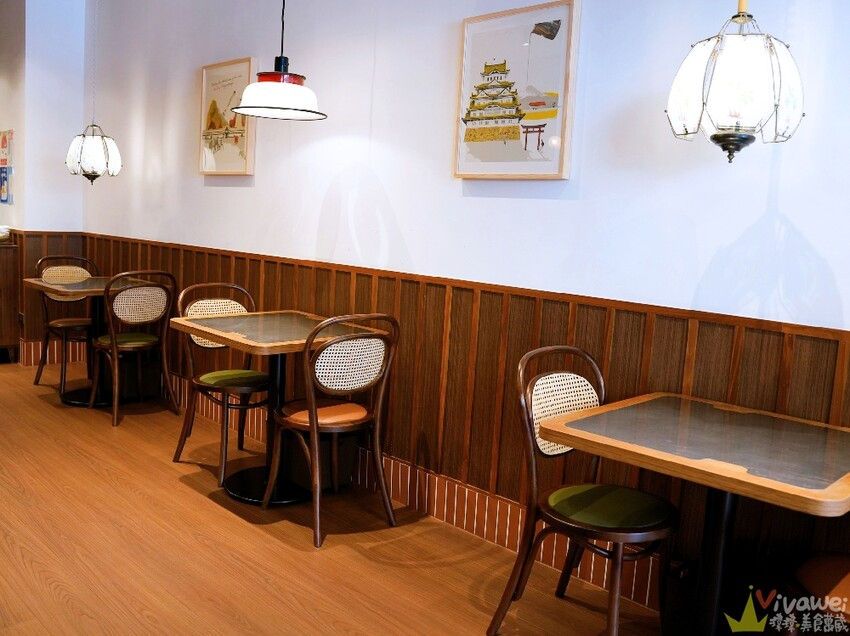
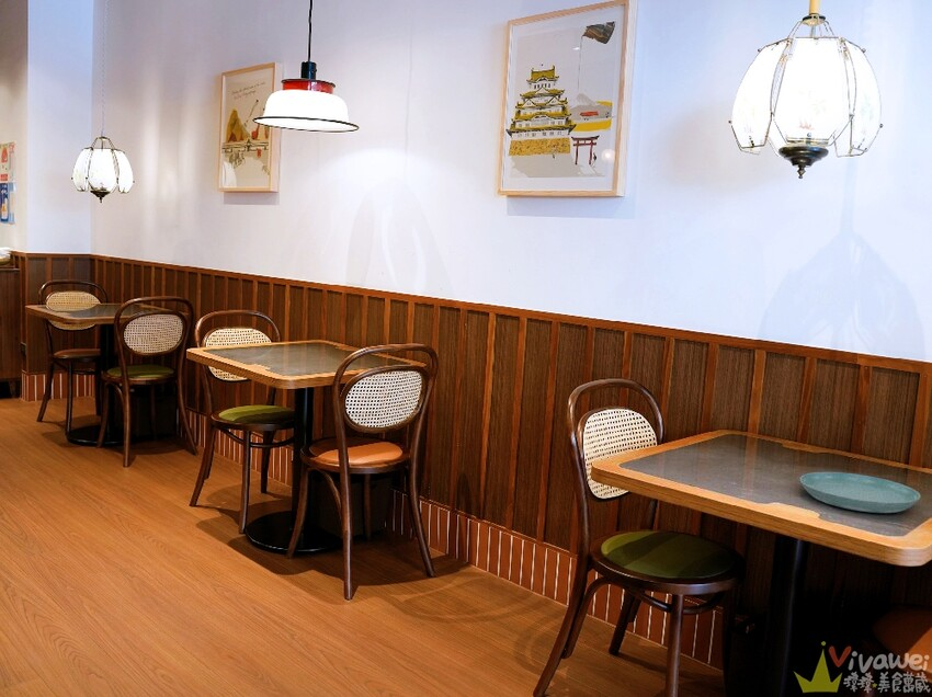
+ saucer [799,471,921,514]
